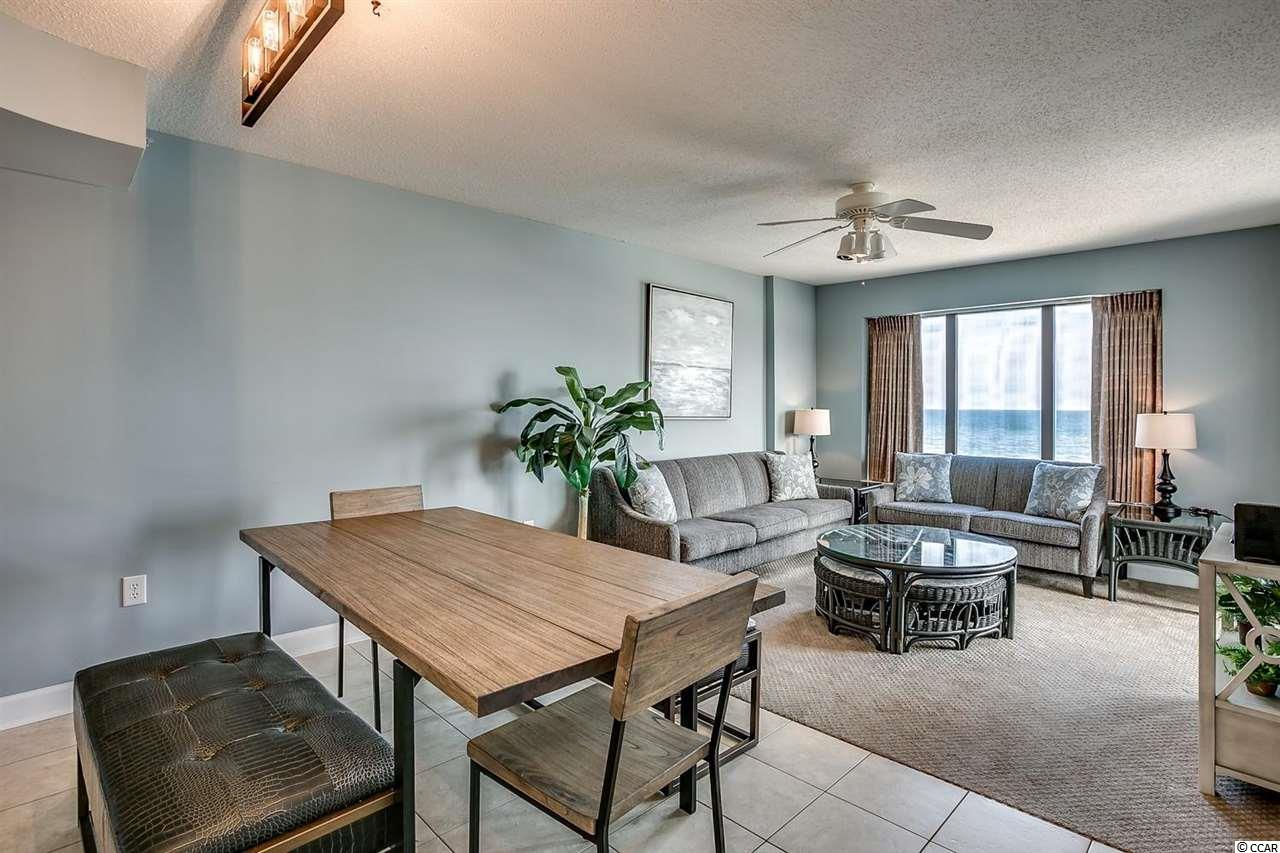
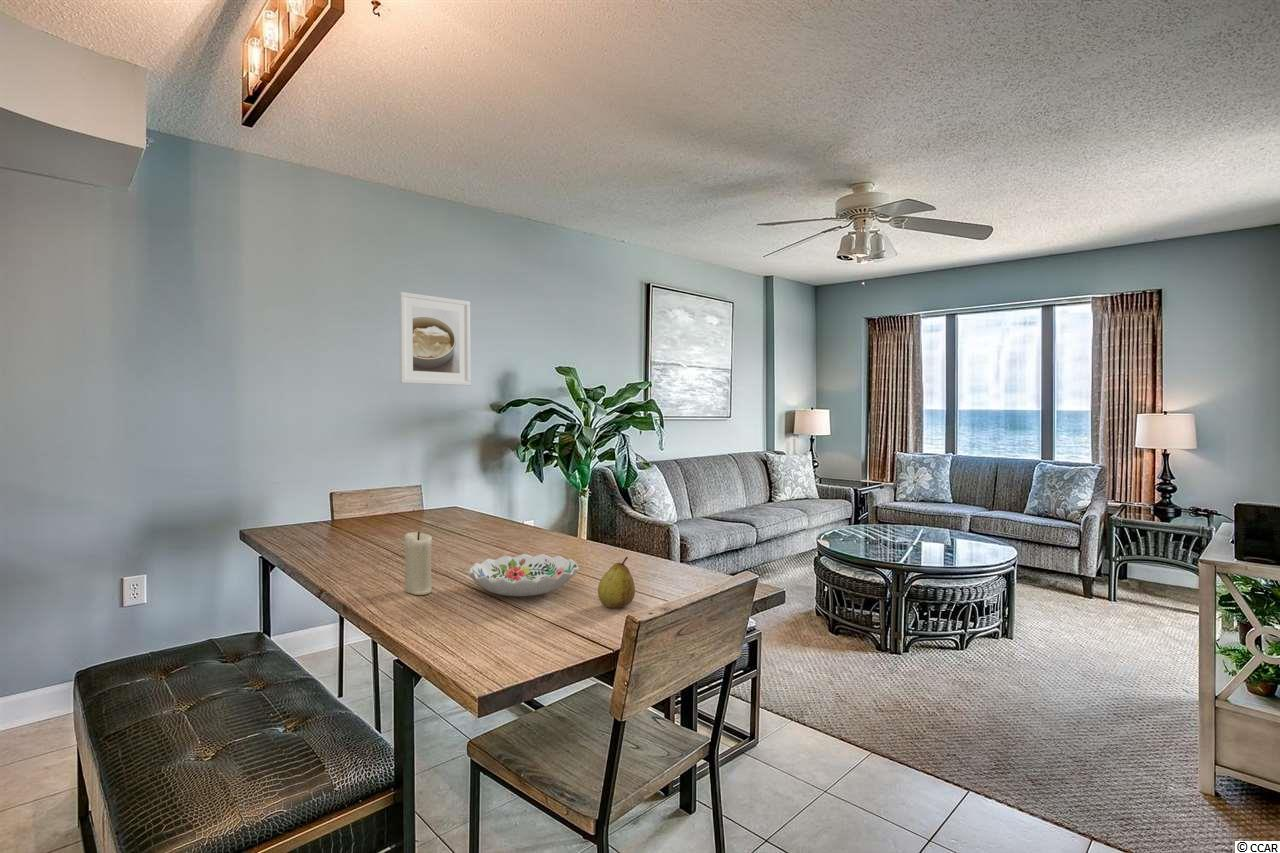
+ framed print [398,291,472,386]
+ decorative bowl [468,553,579,597]
+ candle [404,531,433,596]
+ fruit [597,556,636,609]
